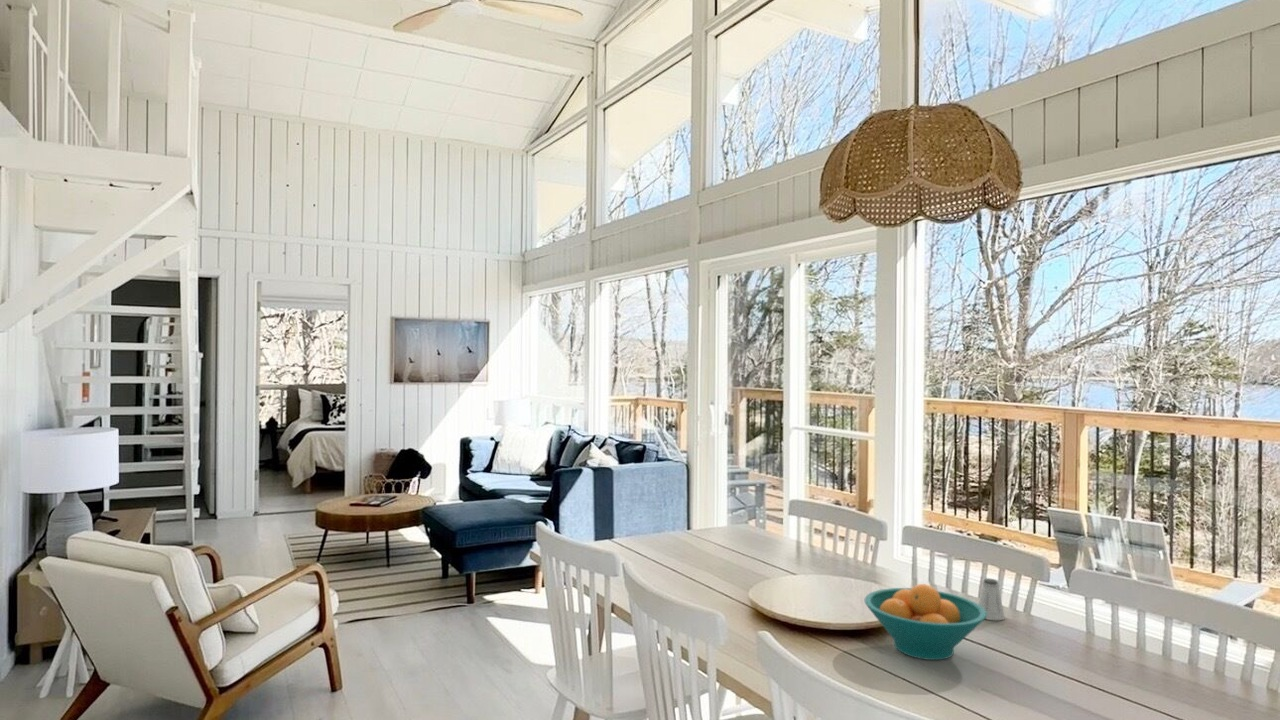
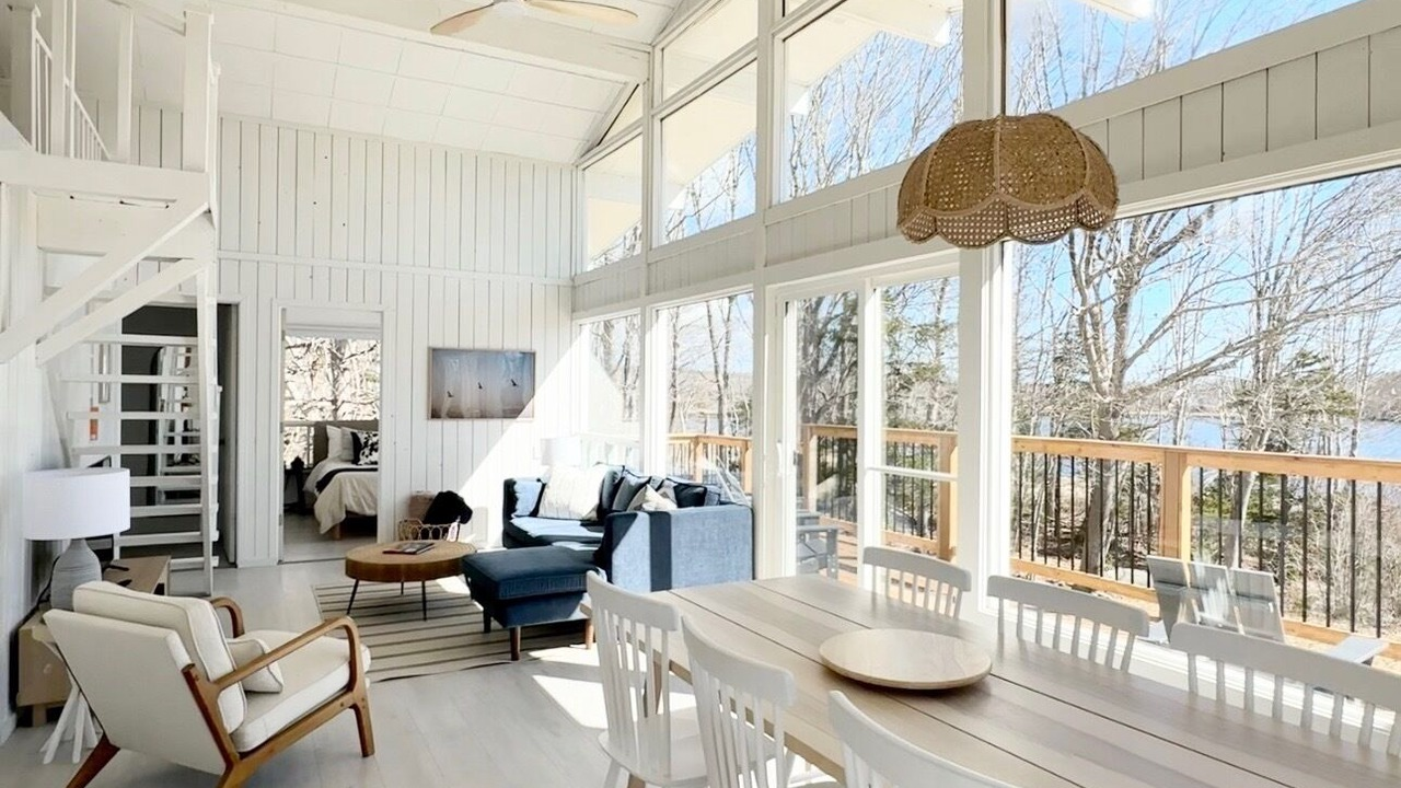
- saltshaker [978,577,1006,621]
- fruit bowl [864,583,987,661]
